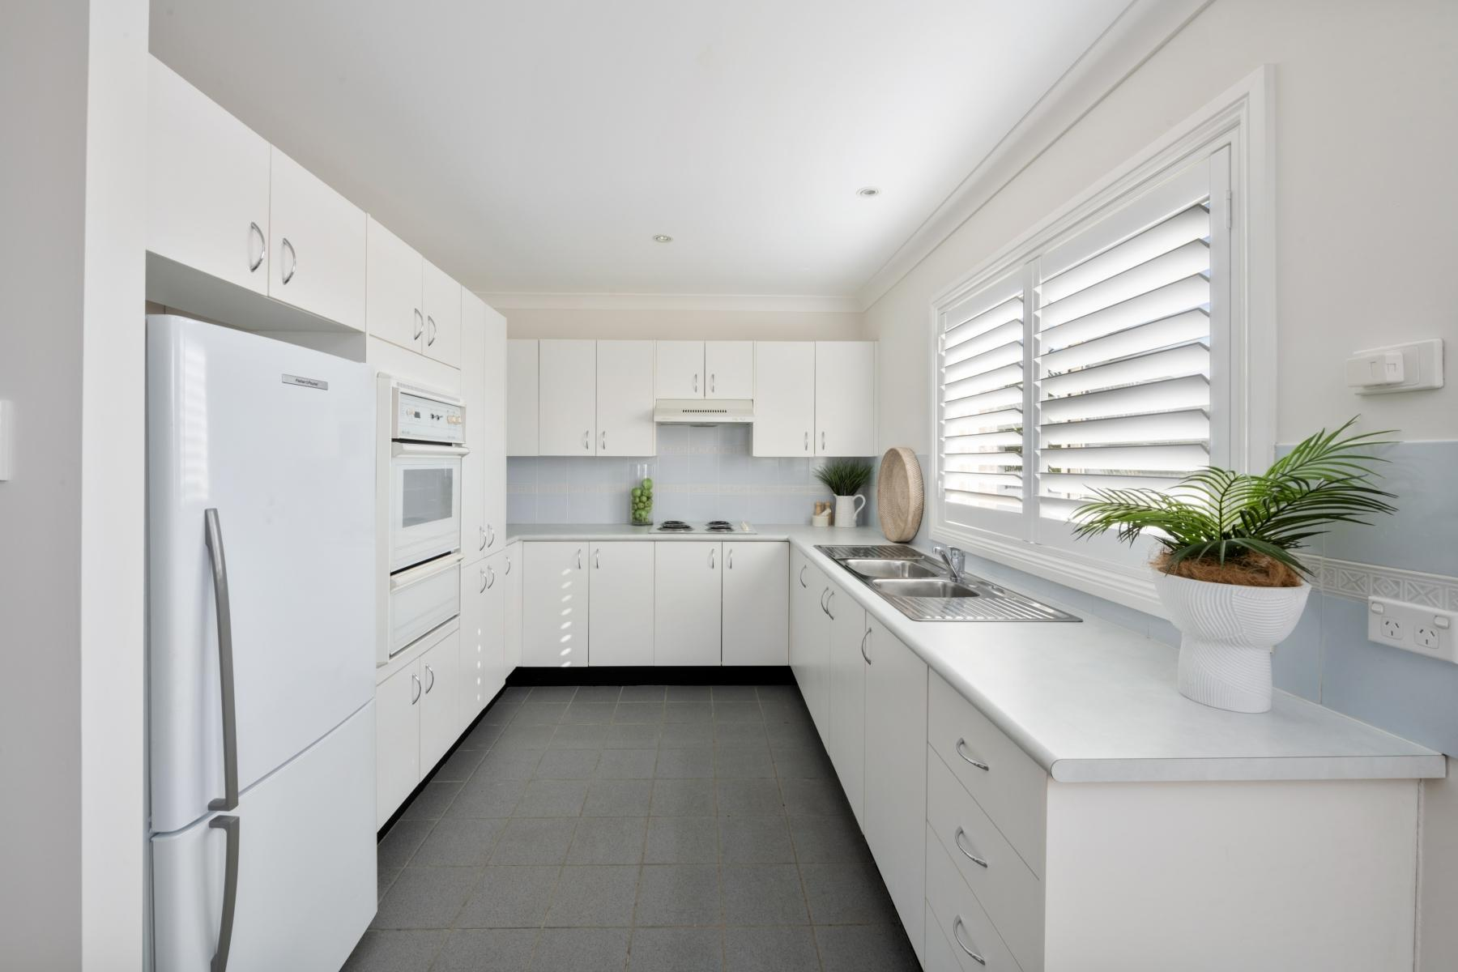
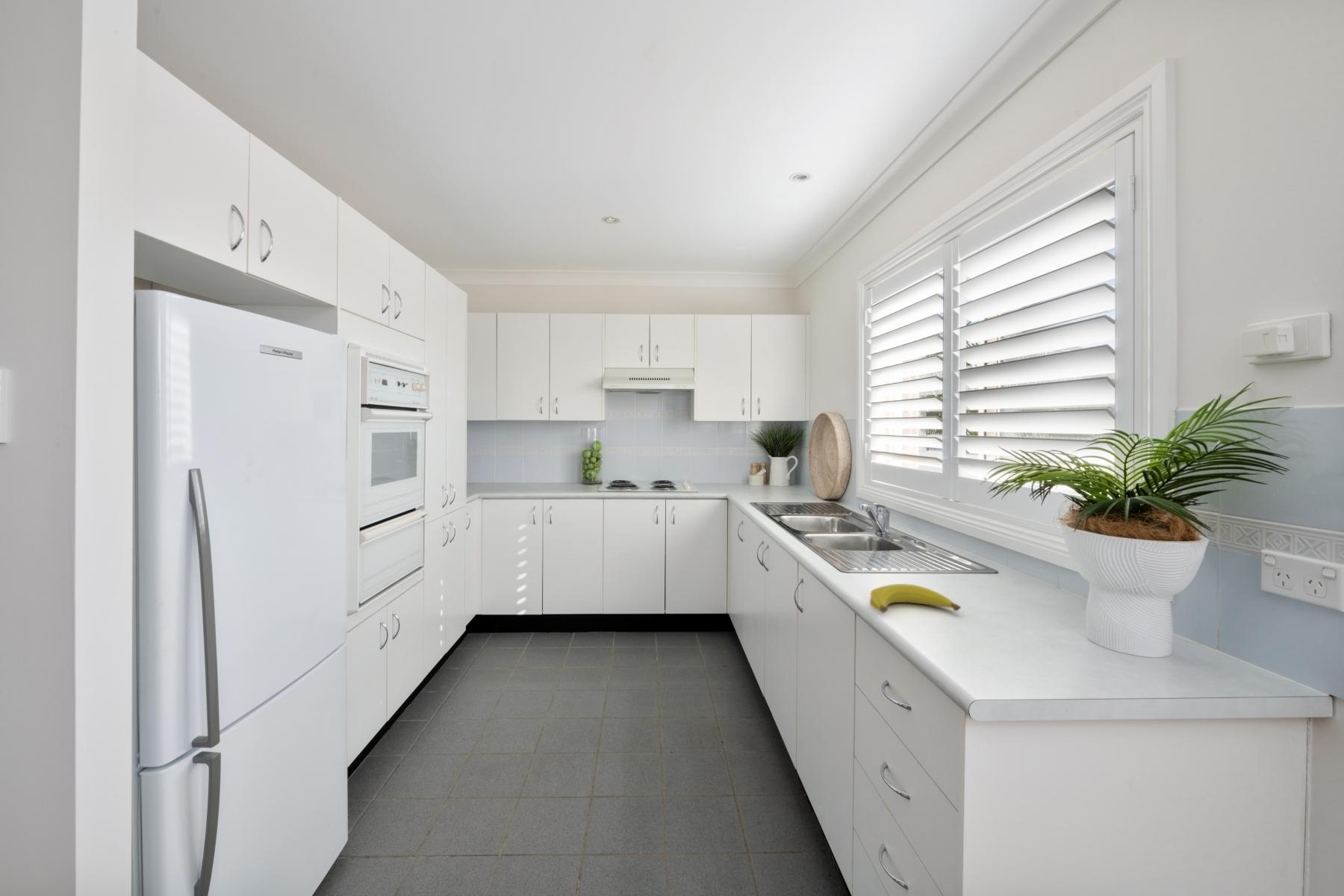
+ fruit [869,583,962,614]
